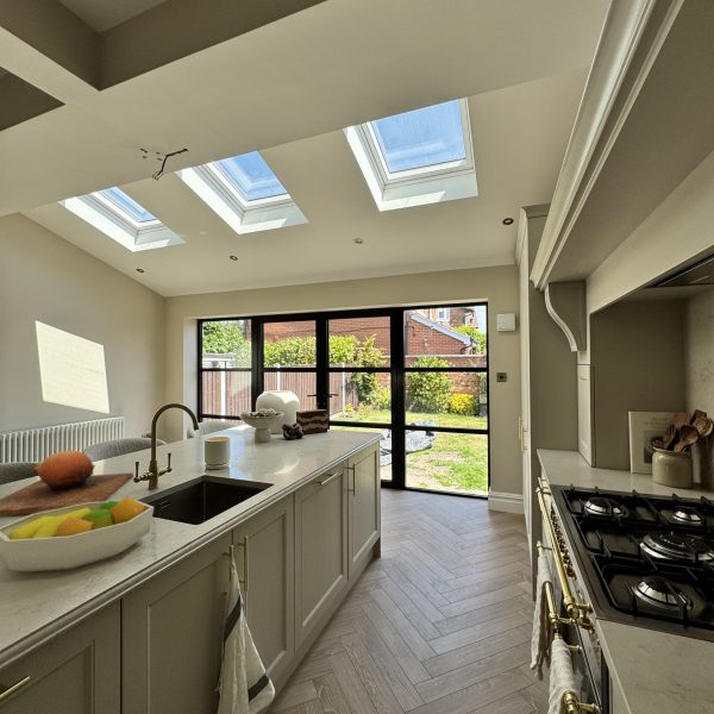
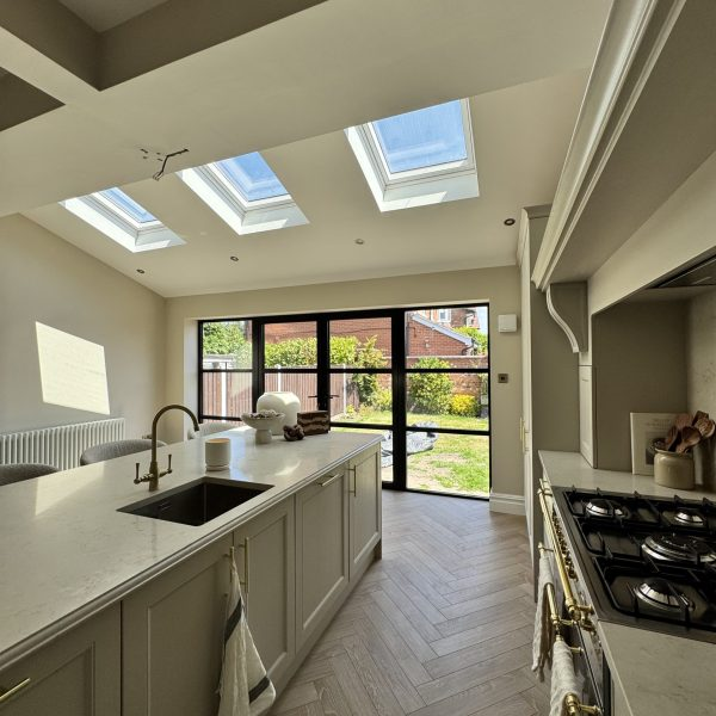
- fruit bowl [0,495,155,574]
- chopping board [0,450,134,518]
